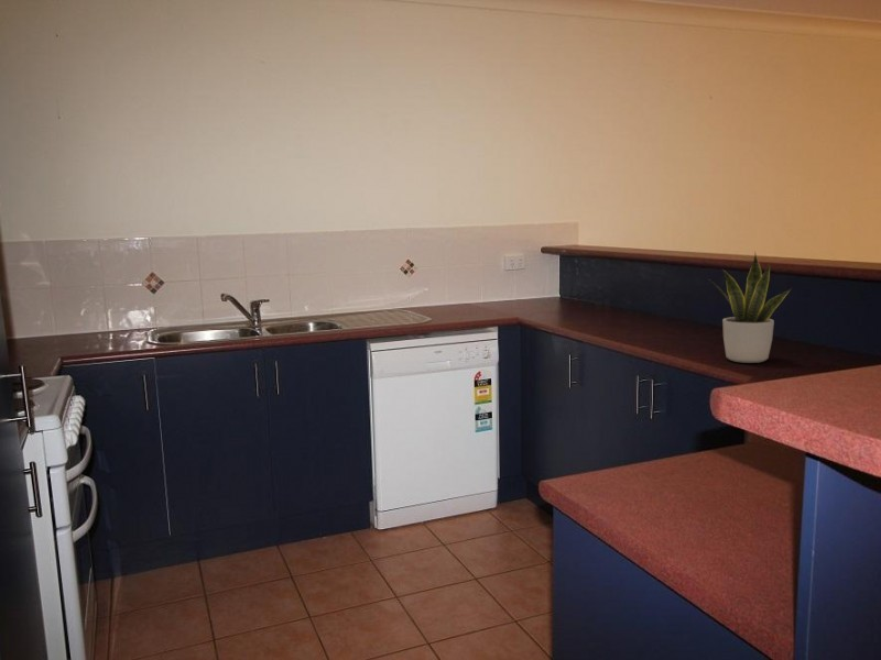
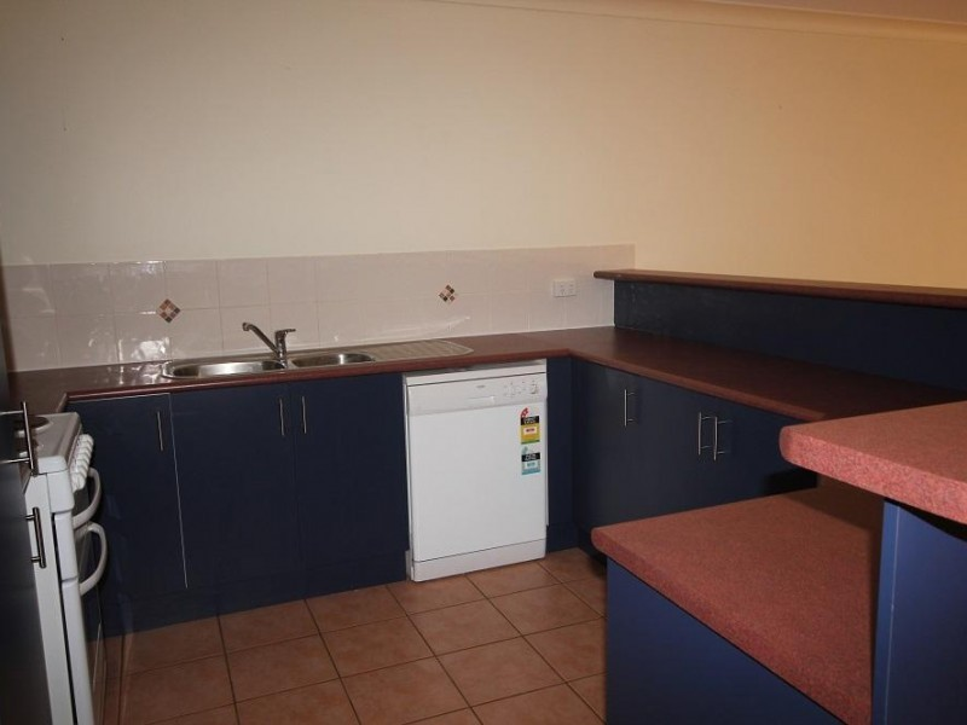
- potted plant [706,250,793,364]
